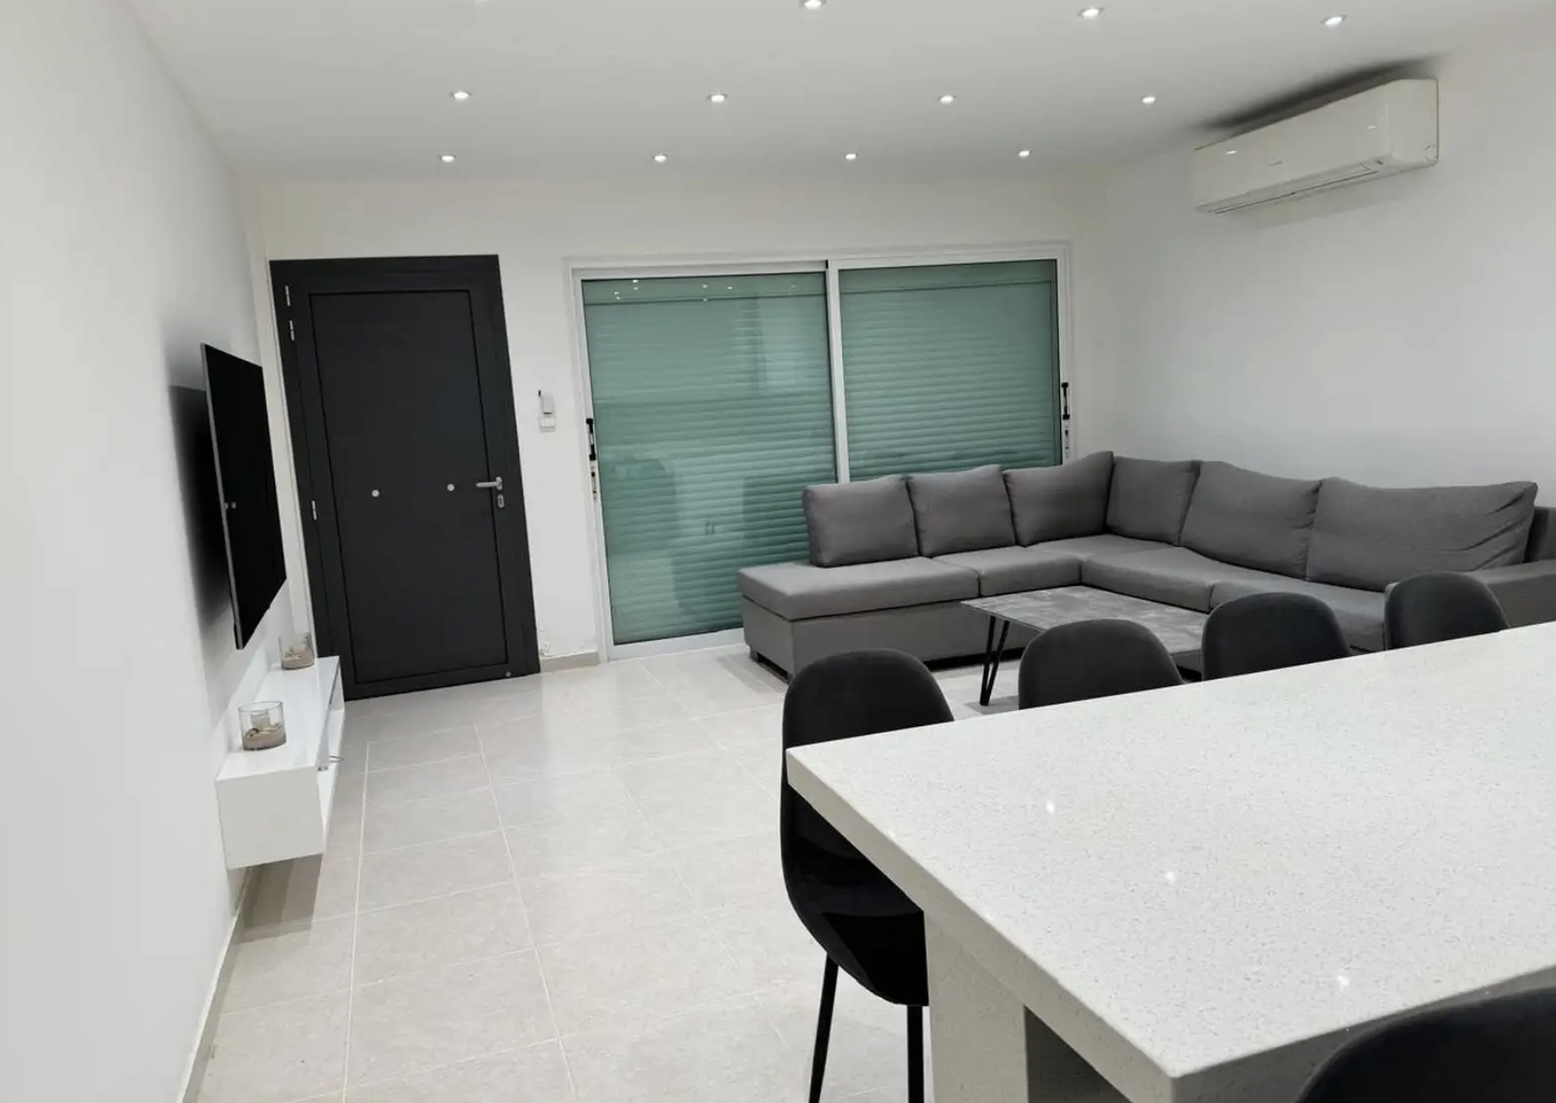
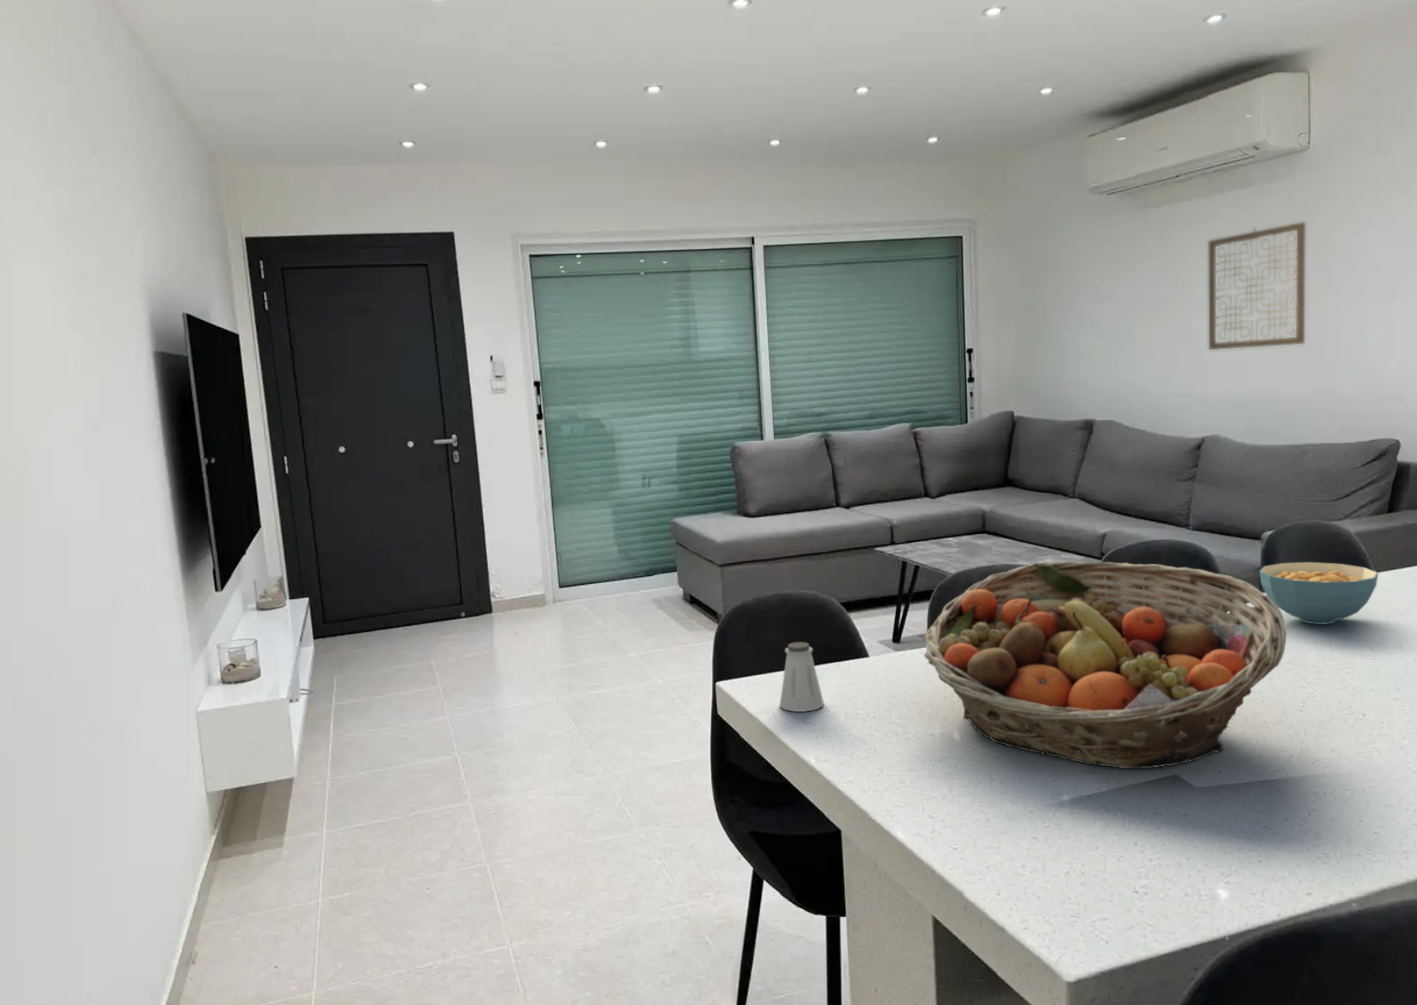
+ fruit basket [923,560,1287,769]
+ wall art [1208,222,1306,350]
+ cereal bowl [1258,561,1379,625]
+ saltshaker [779,642,824,712]
